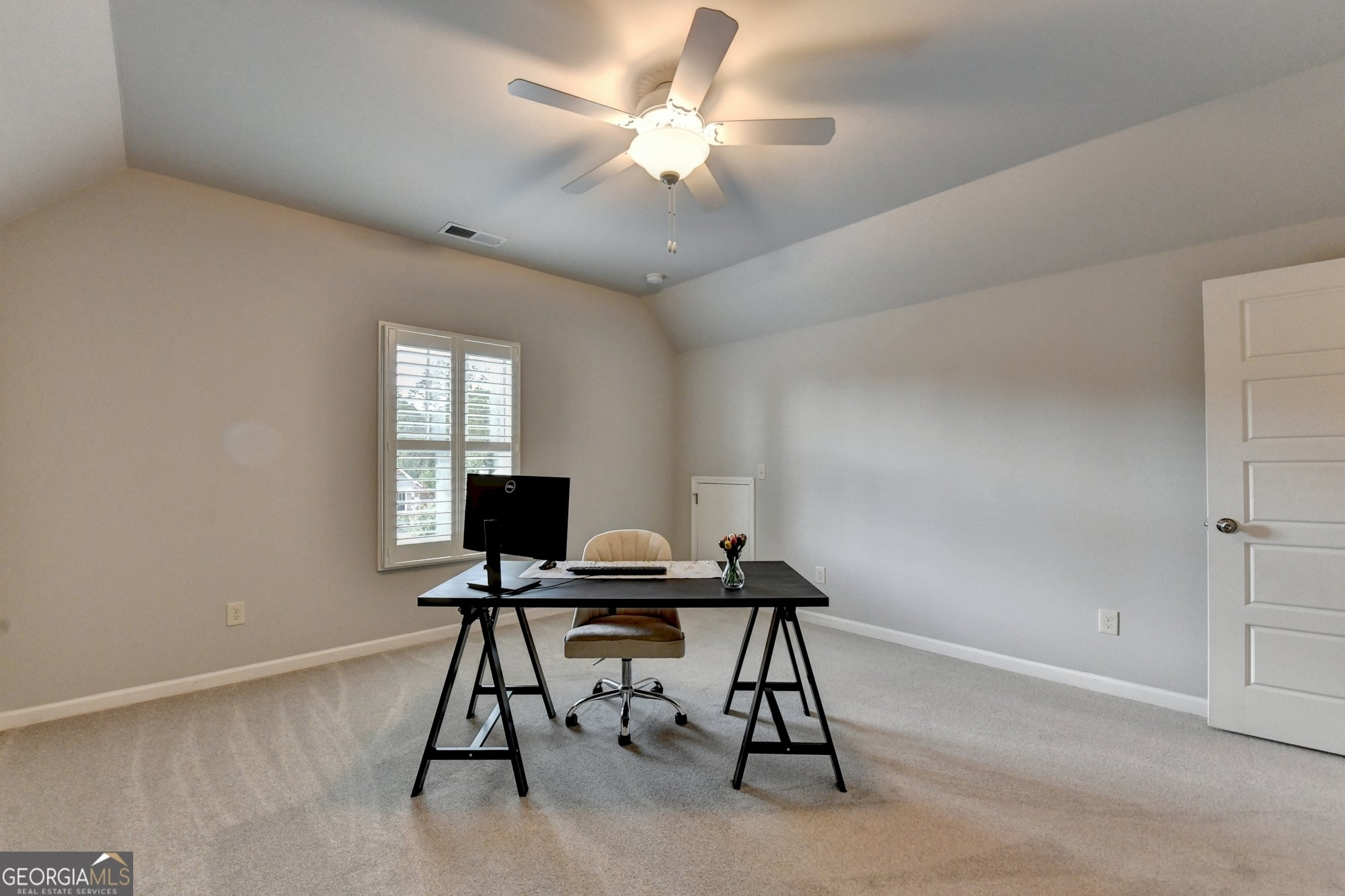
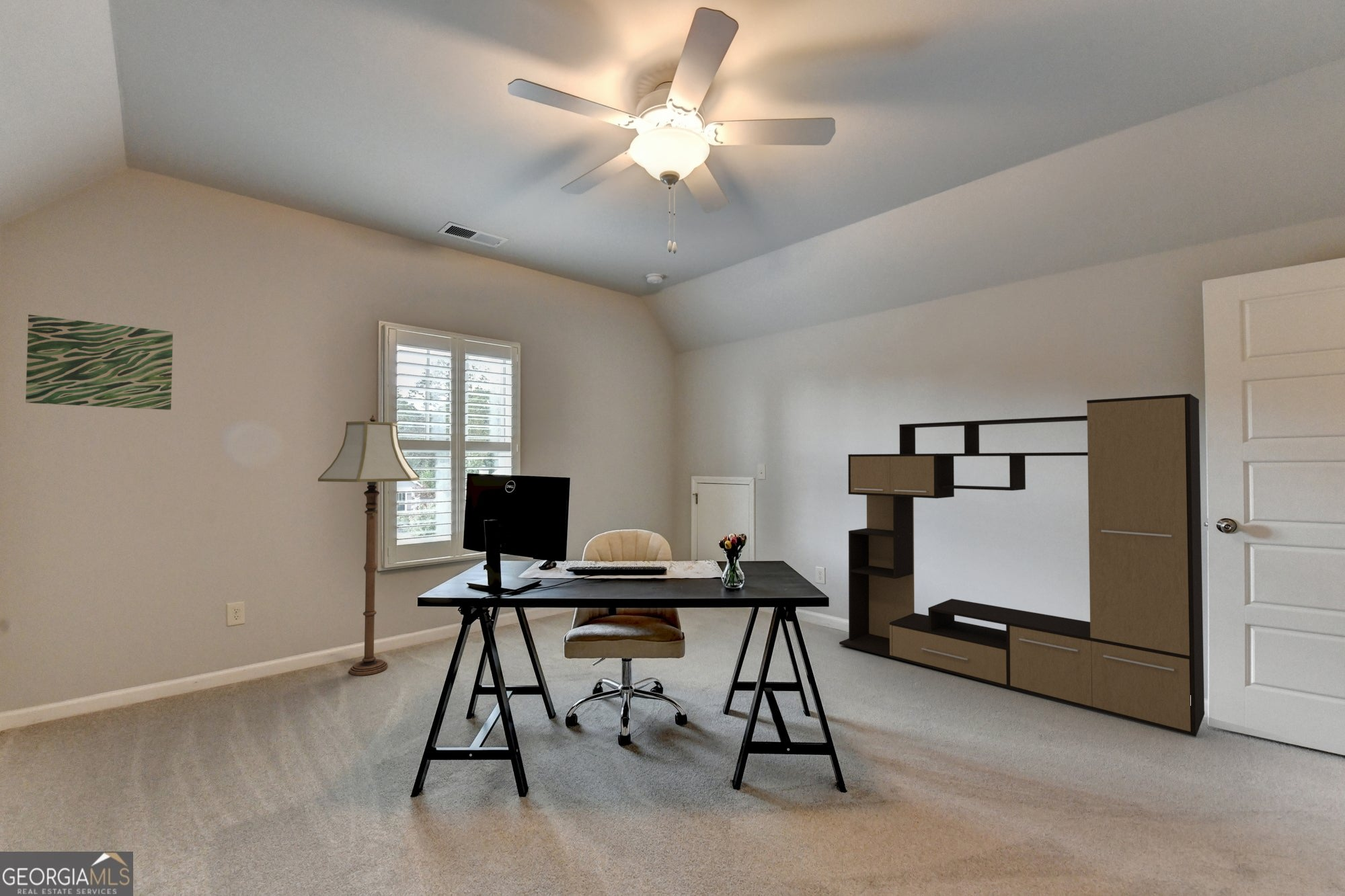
+ media console [839,393,1205,737]
+ wall art [25,314,174,411]
+ floor lamp [317,414,420,676]
